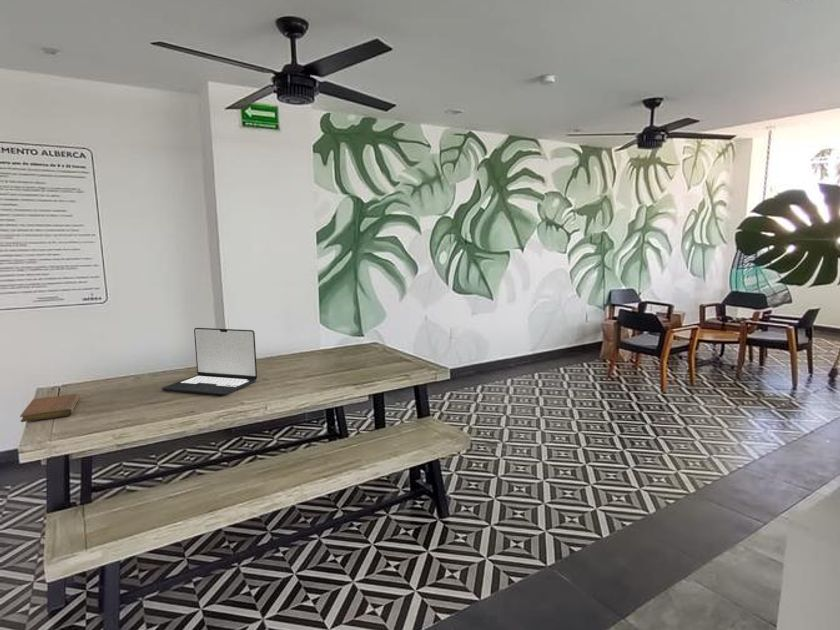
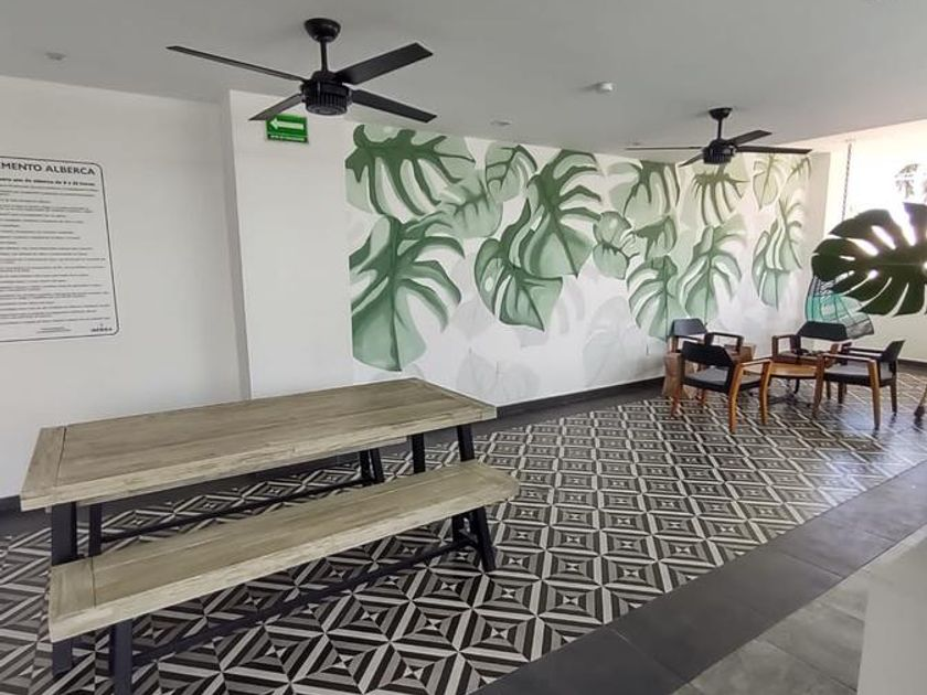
- notebook [19,393,81,423]
- laptop [161,327,258,396]
